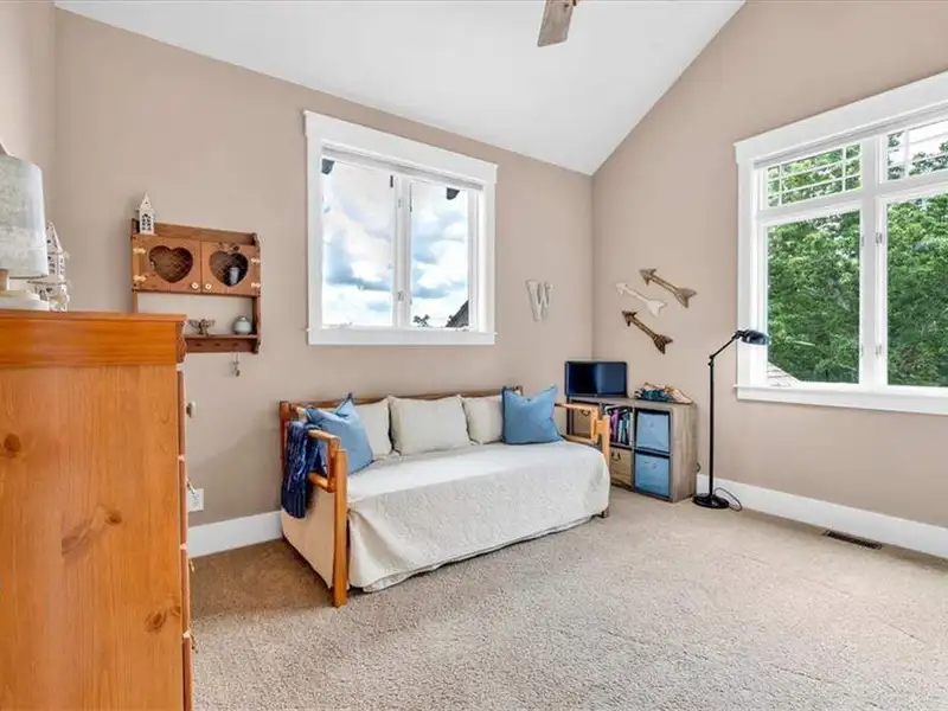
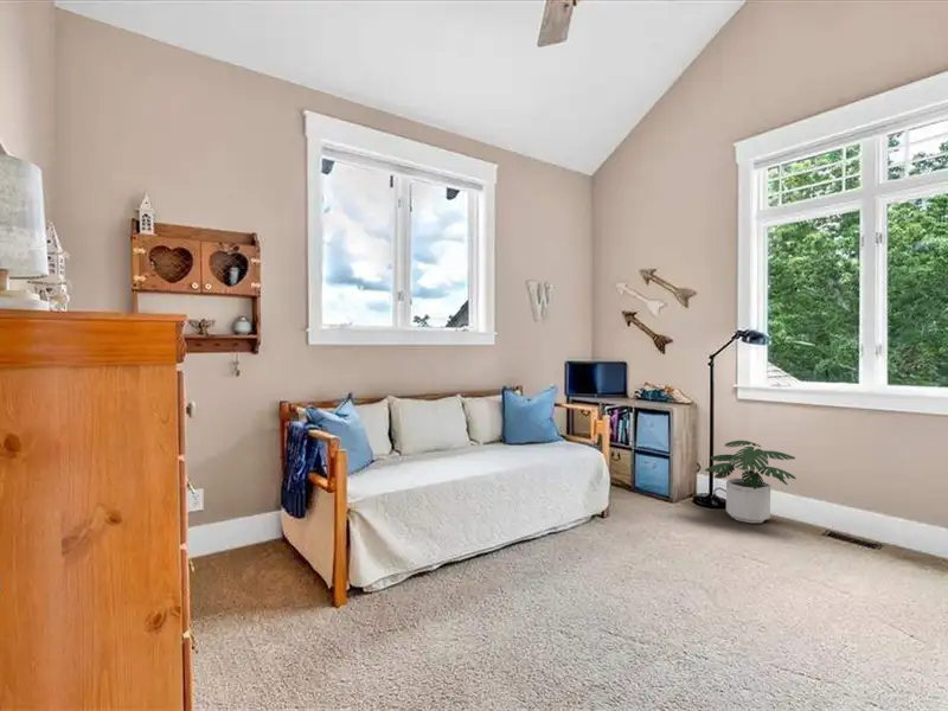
+ potted plant [704,440,798,524]
